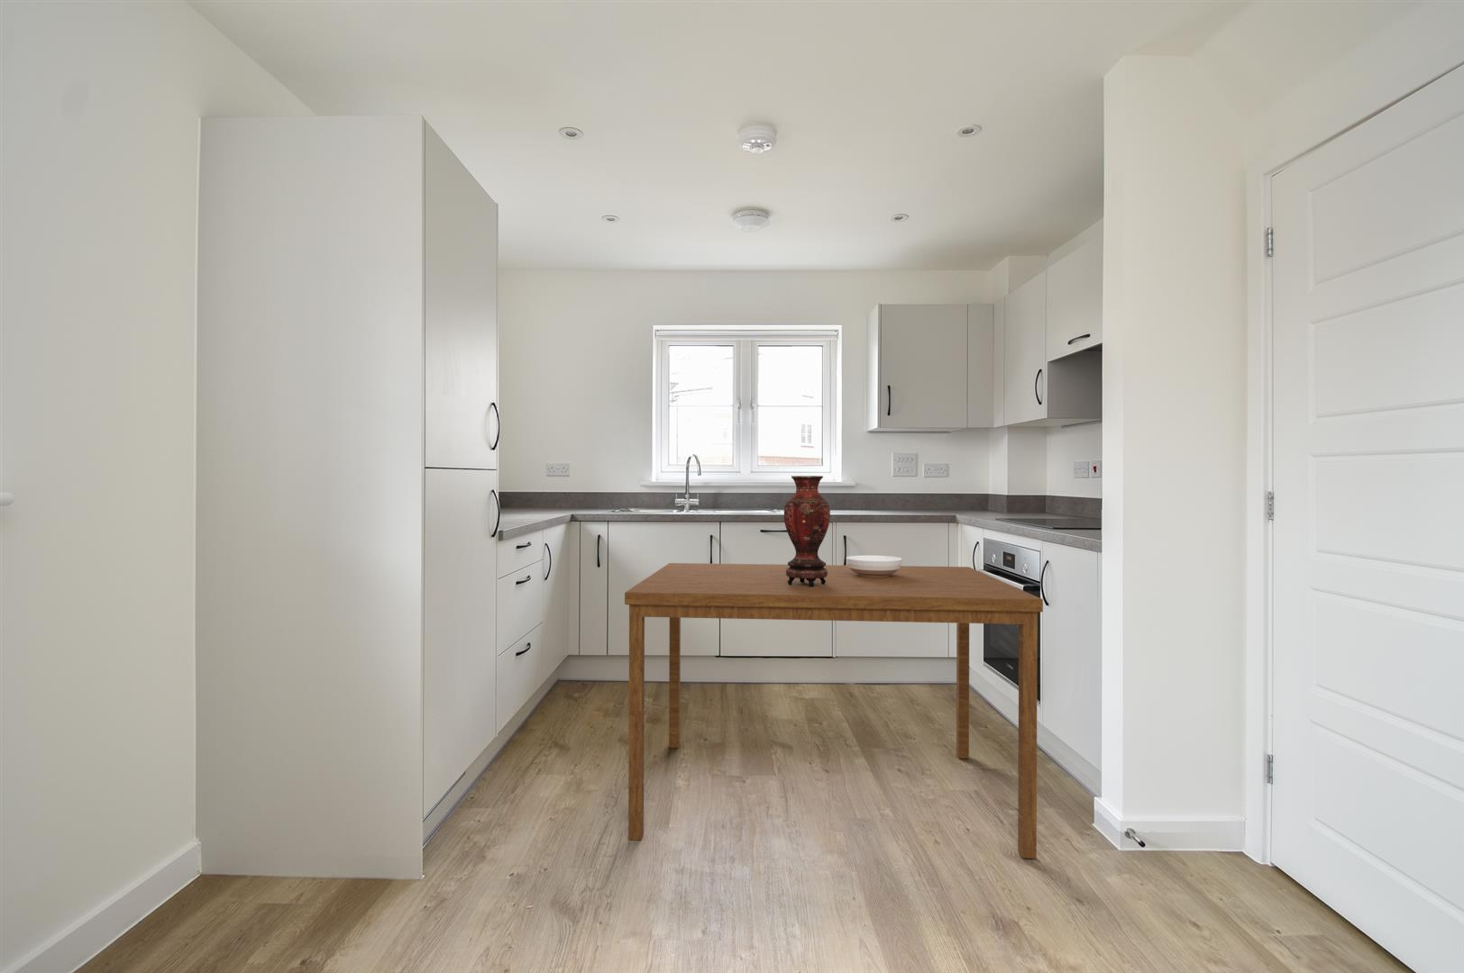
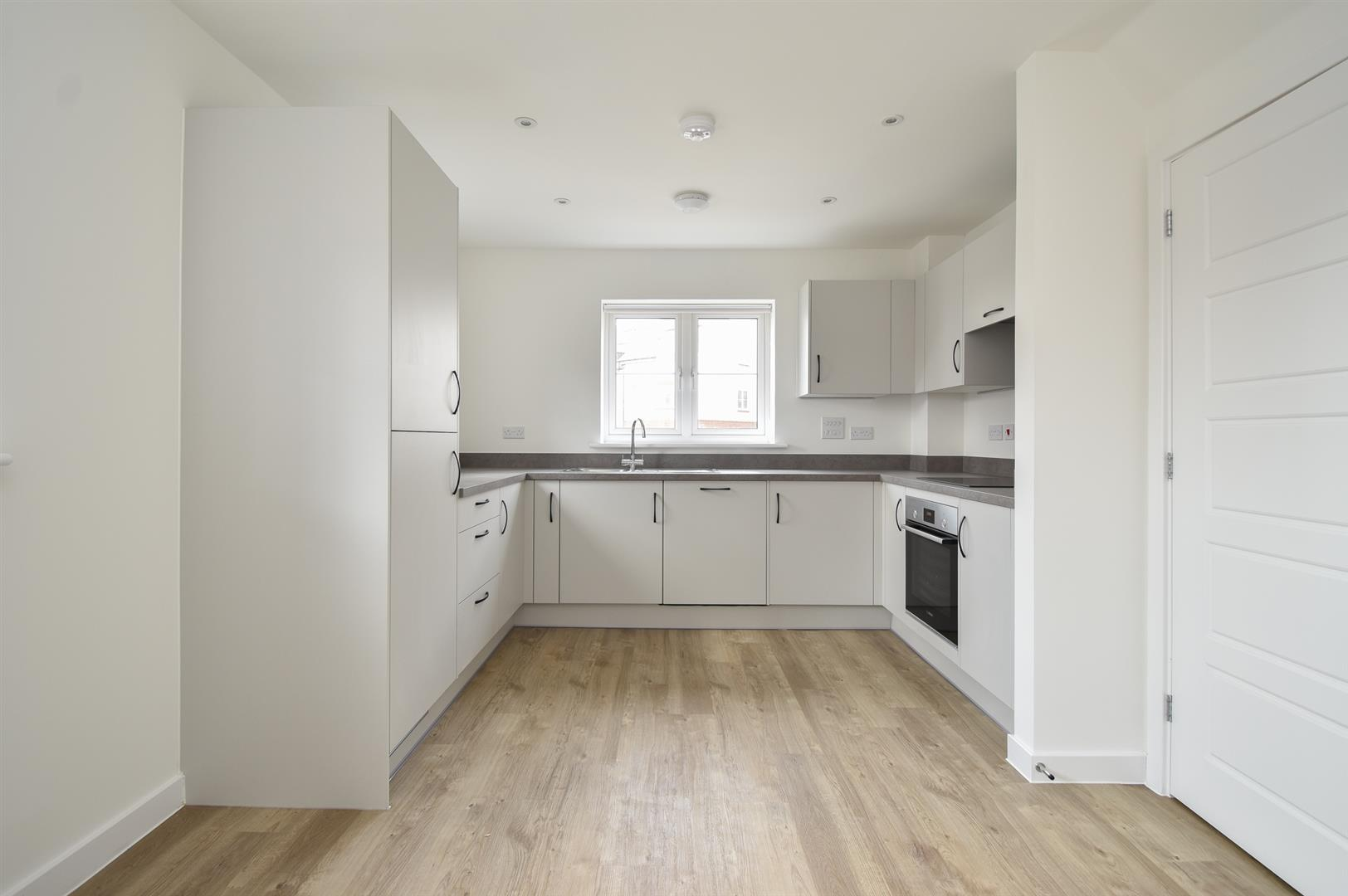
- dining table [623,563,1044,859]
- bowl [846,554,904,578]
- vase [783,475,831,587]
